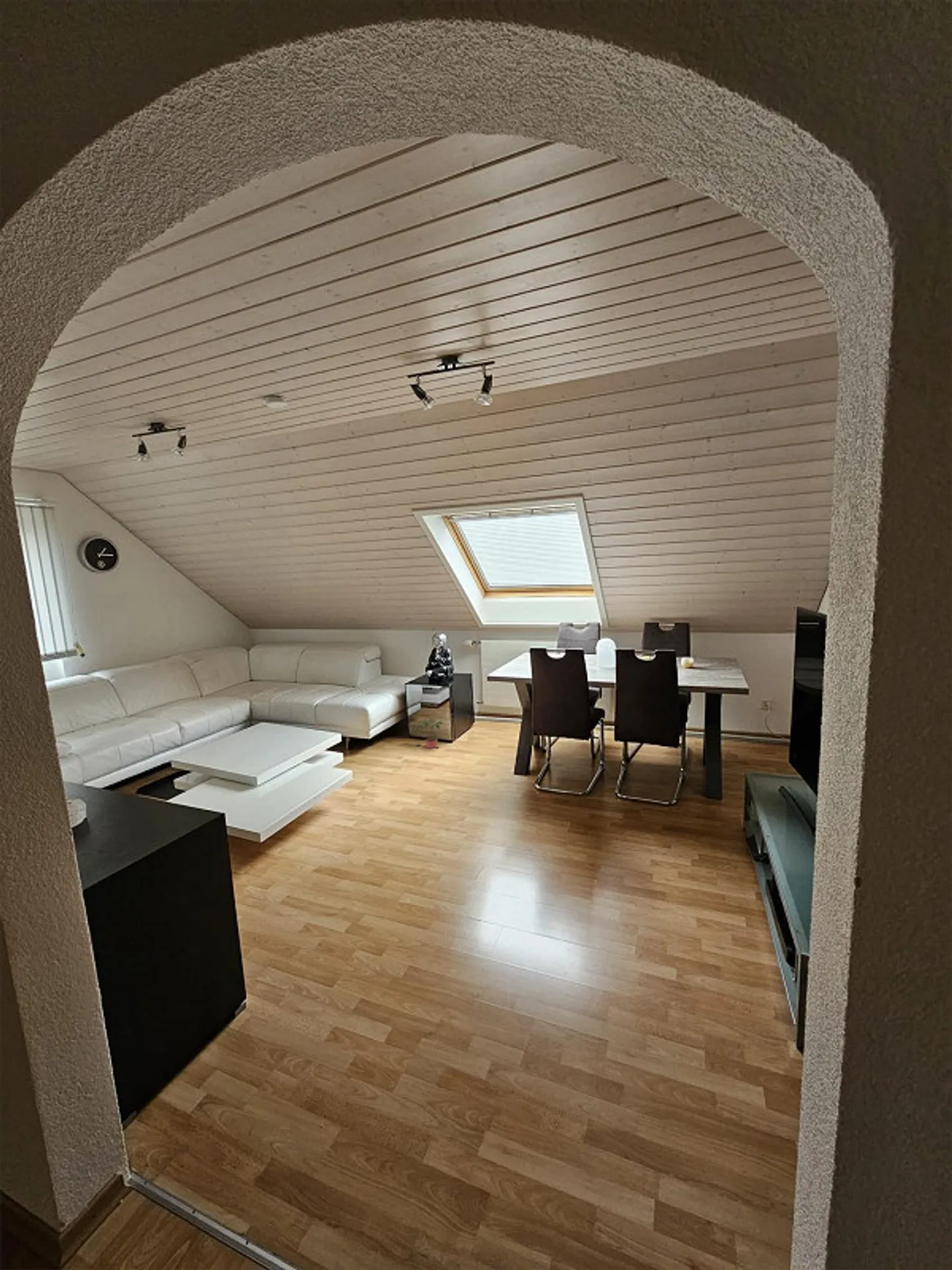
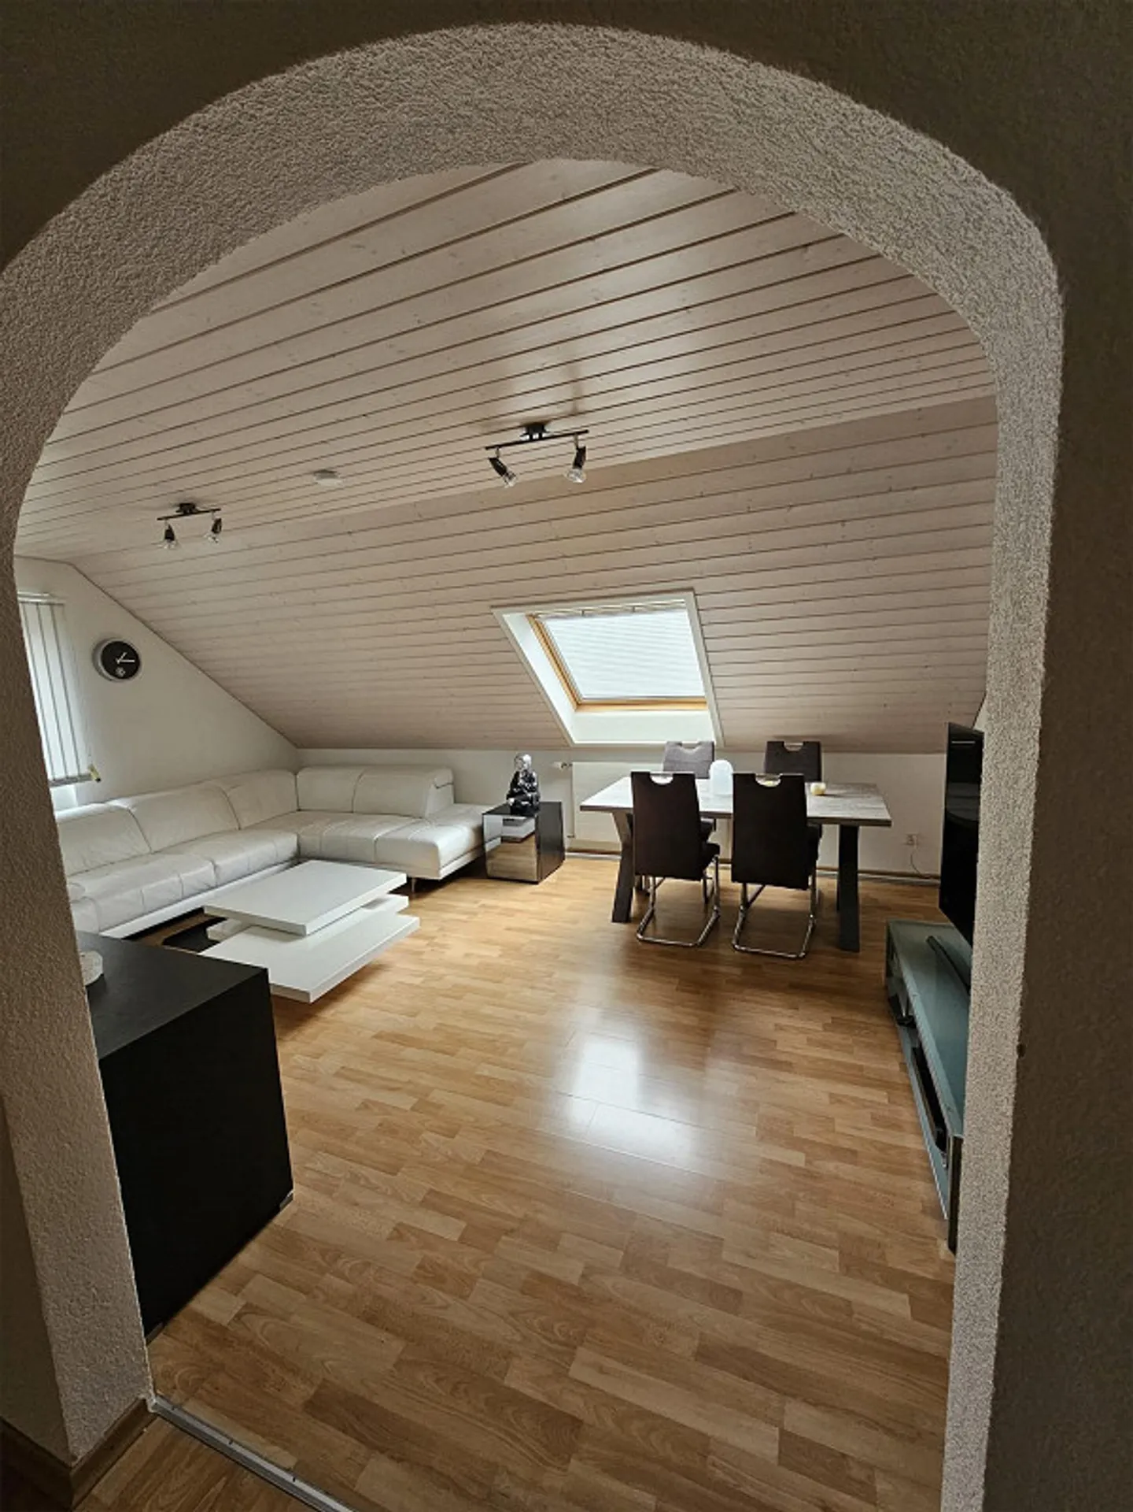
- potted plant [409,717,444,749]
